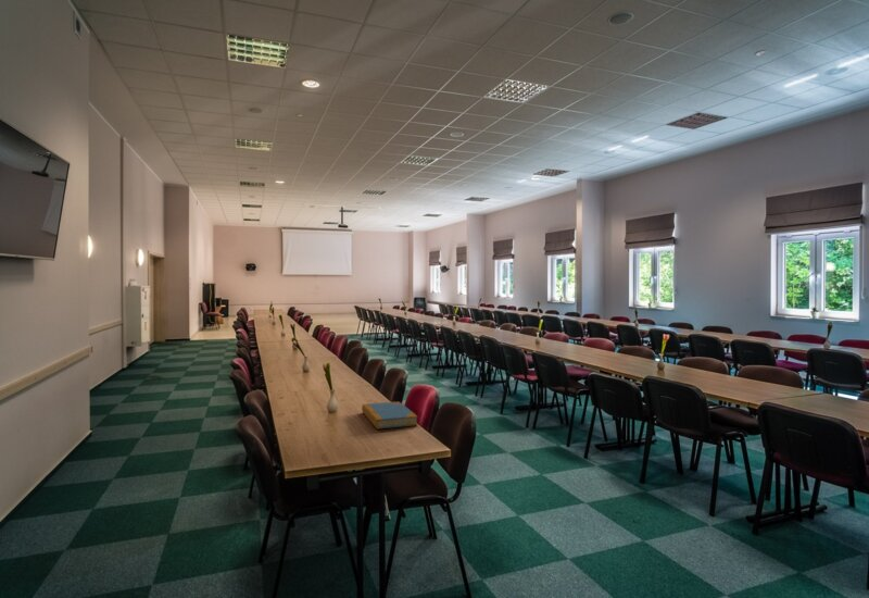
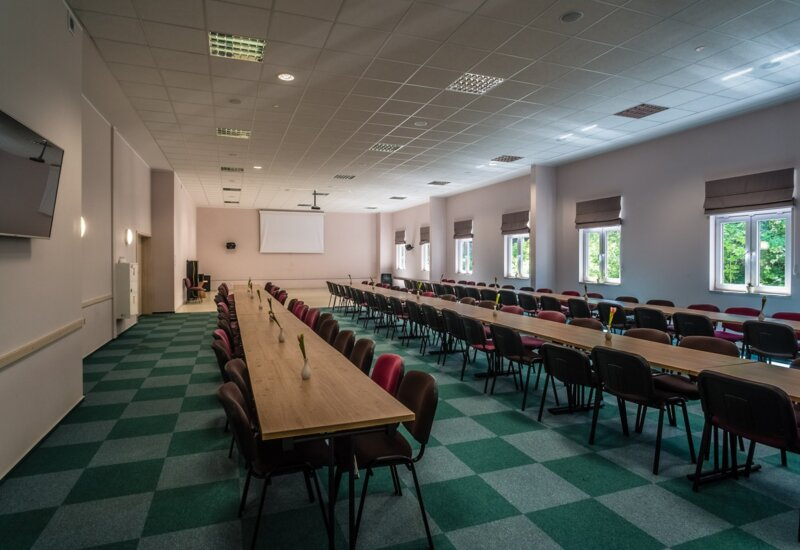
- book [361,401,418,431]
